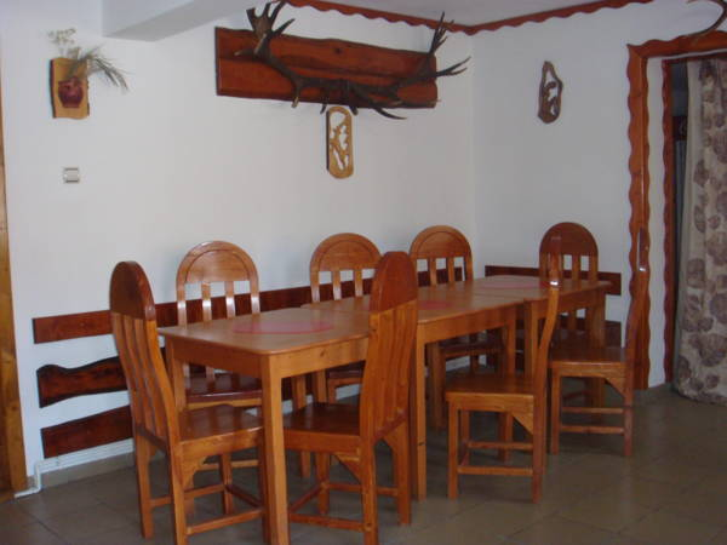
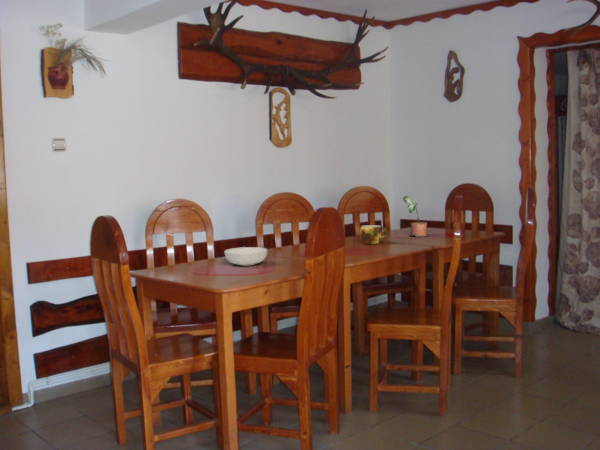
+ potted plant [402,195,430,238]
+ serving bowl [223,246,268,267]
+ cup [359,224,388,245]
